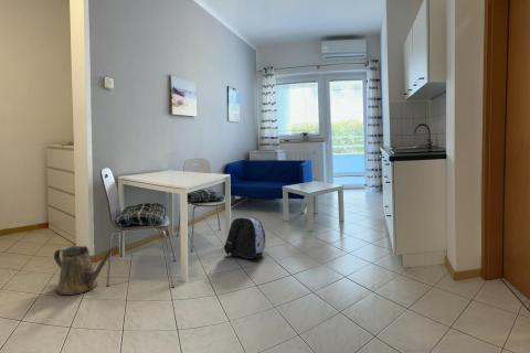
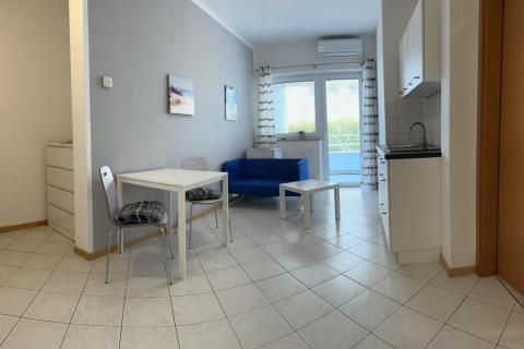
- watering can [53,245,118,296]
- backpack [223,216,266,259]
